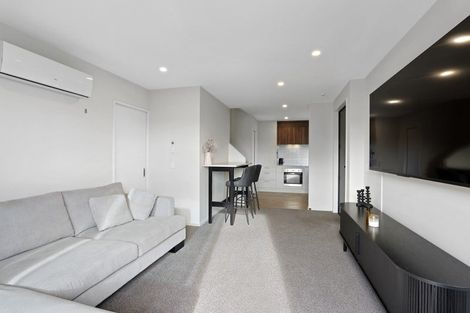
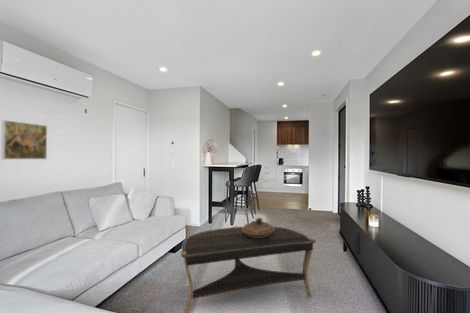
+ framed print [0,119,48,160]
+ decorative bowl [242,216,275,238]
+ coffee table [180,225,317,313]
